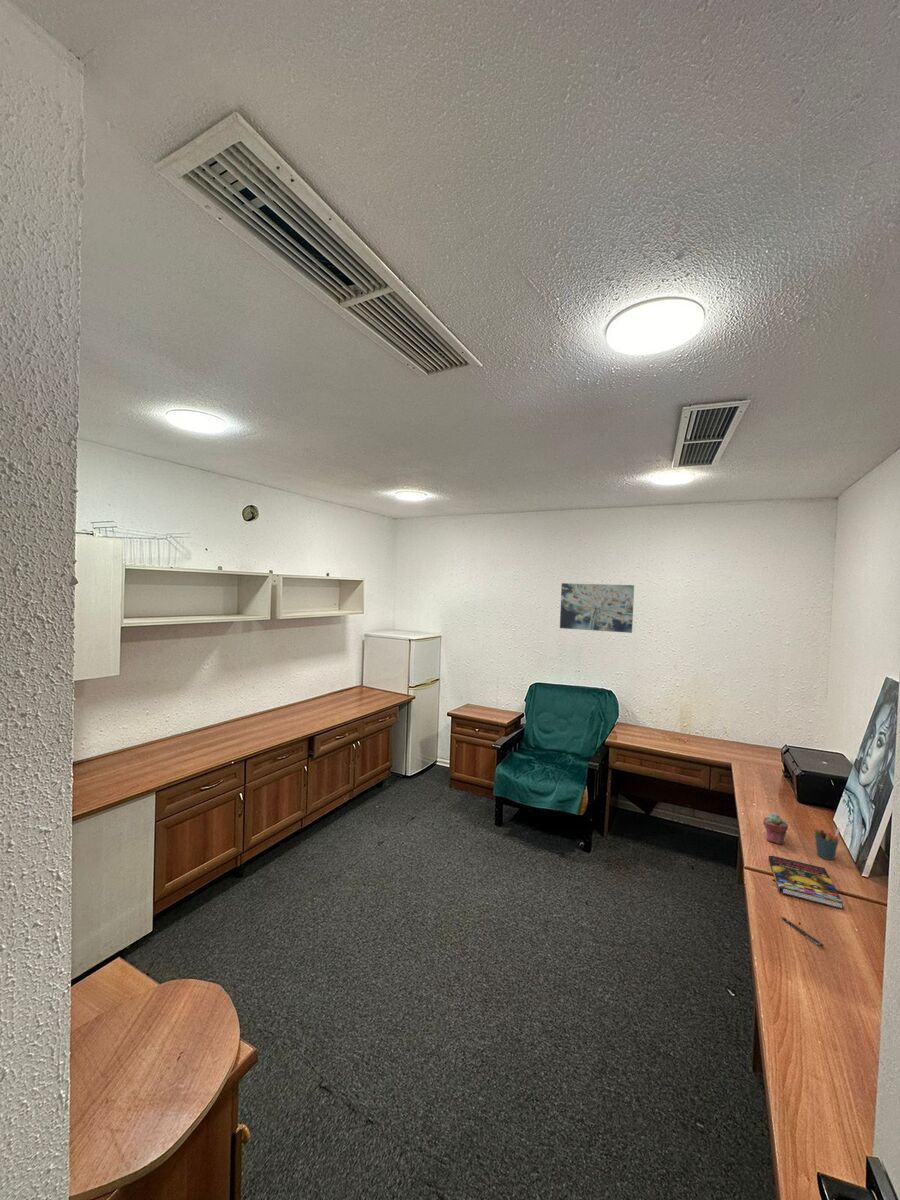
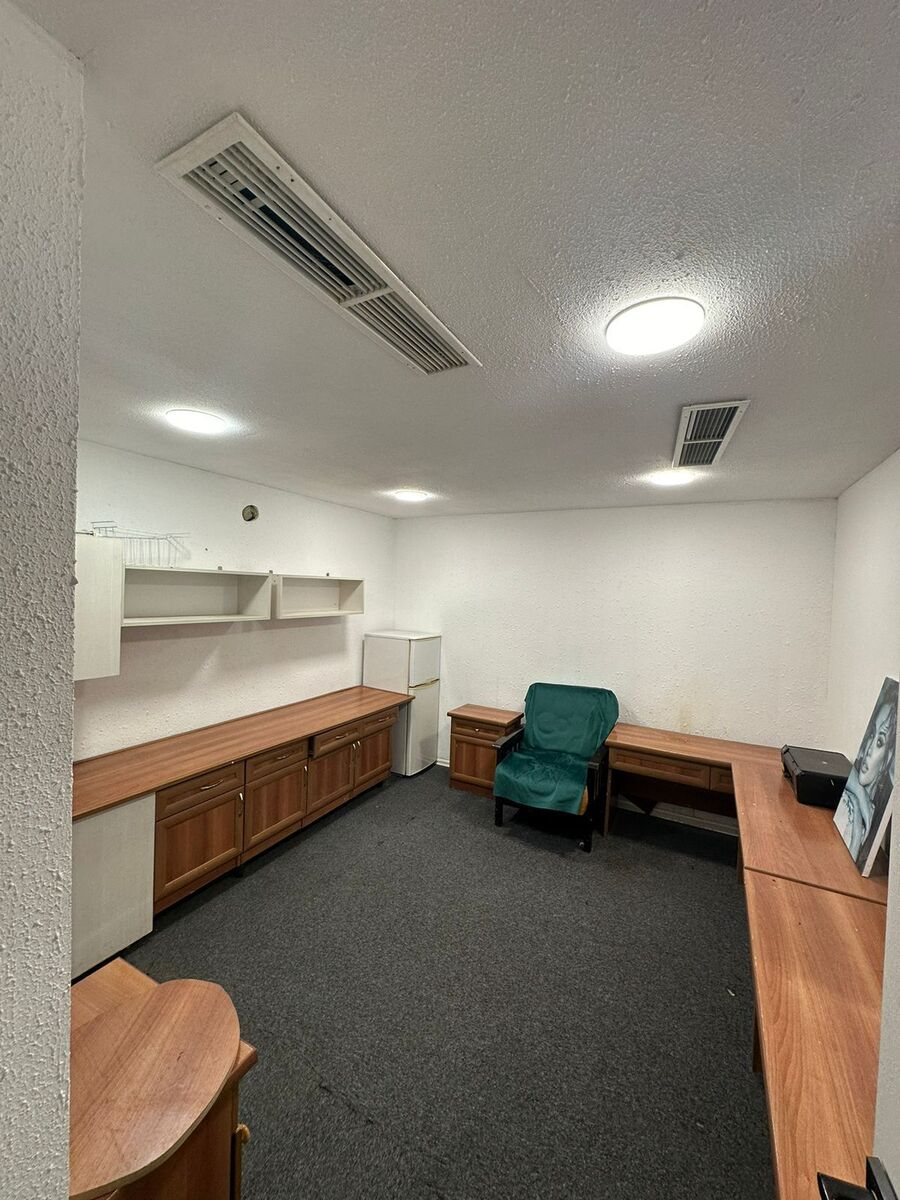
- pen holder [813,827,841,861]
- pen [781,916,824,948]
- potted succulent [762,813,789,845]
- wall art [559,582,635,634]
- book [767,855,844,910]
